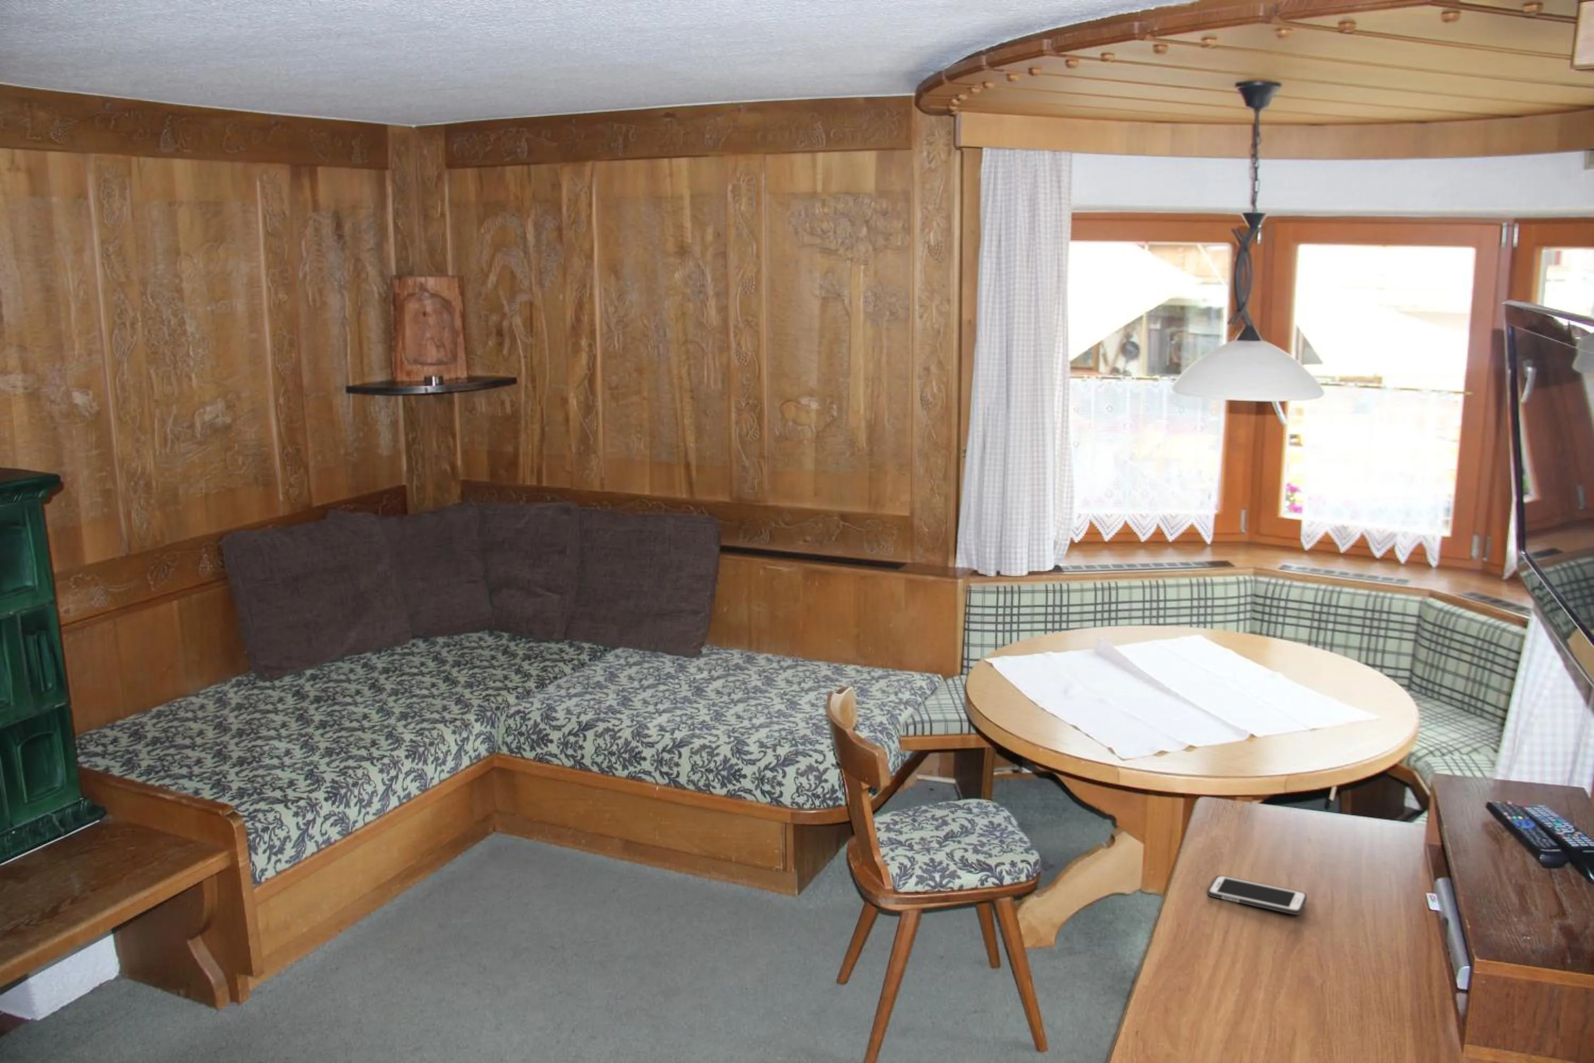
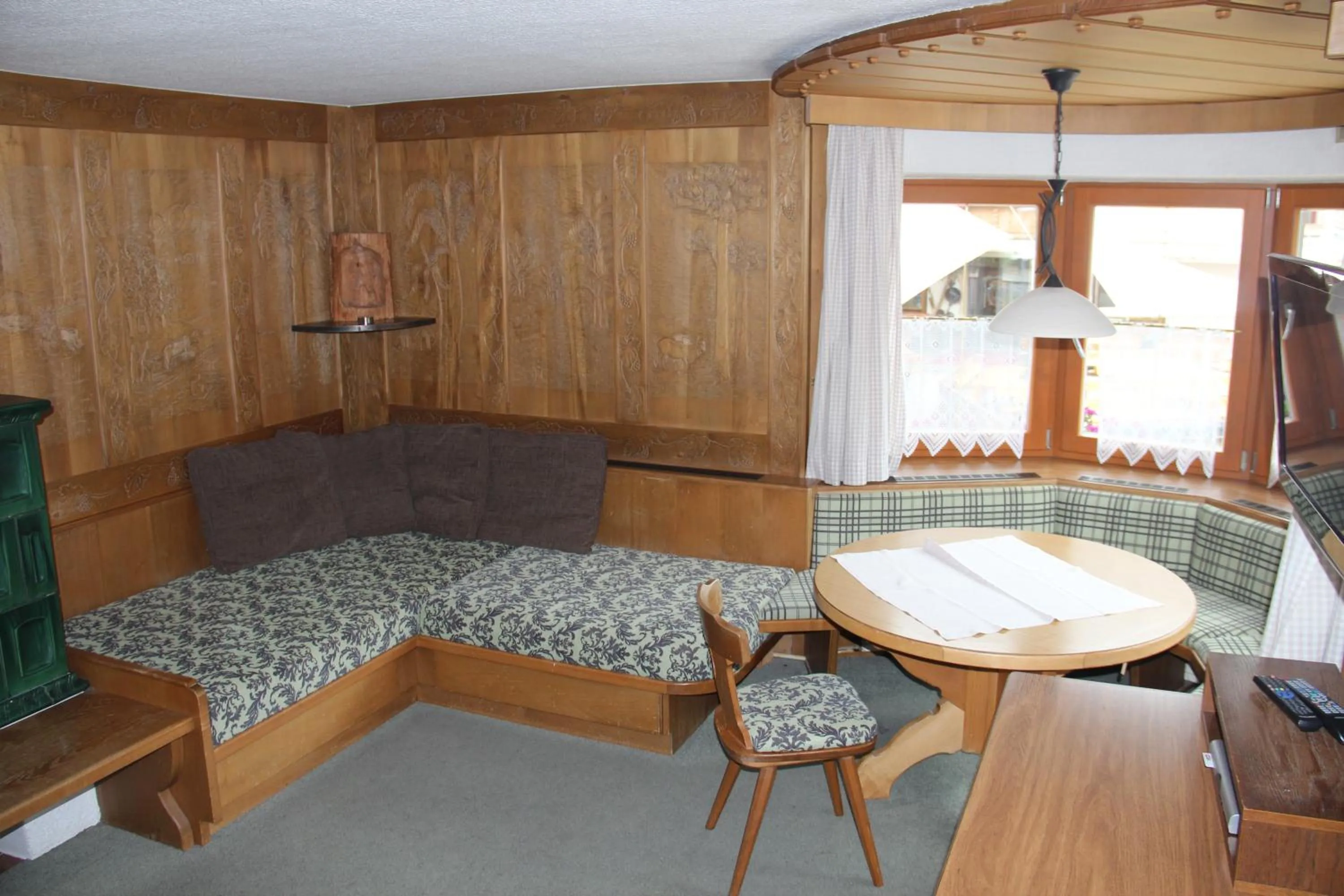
- cell phone [1207,874,1308,915]
